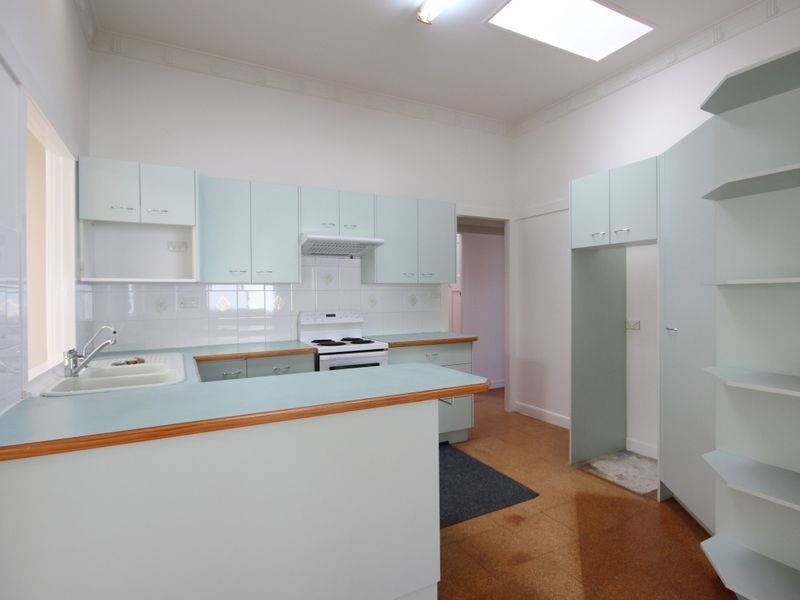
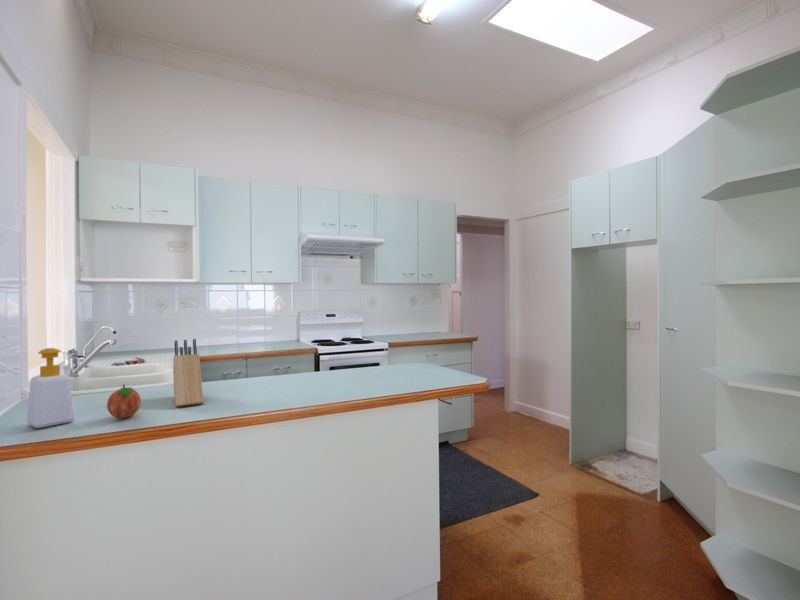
+ soap bottle [26,347,75,429]
+ fruit [106,383,142,419]
+ knife block [172,338,204,408]
